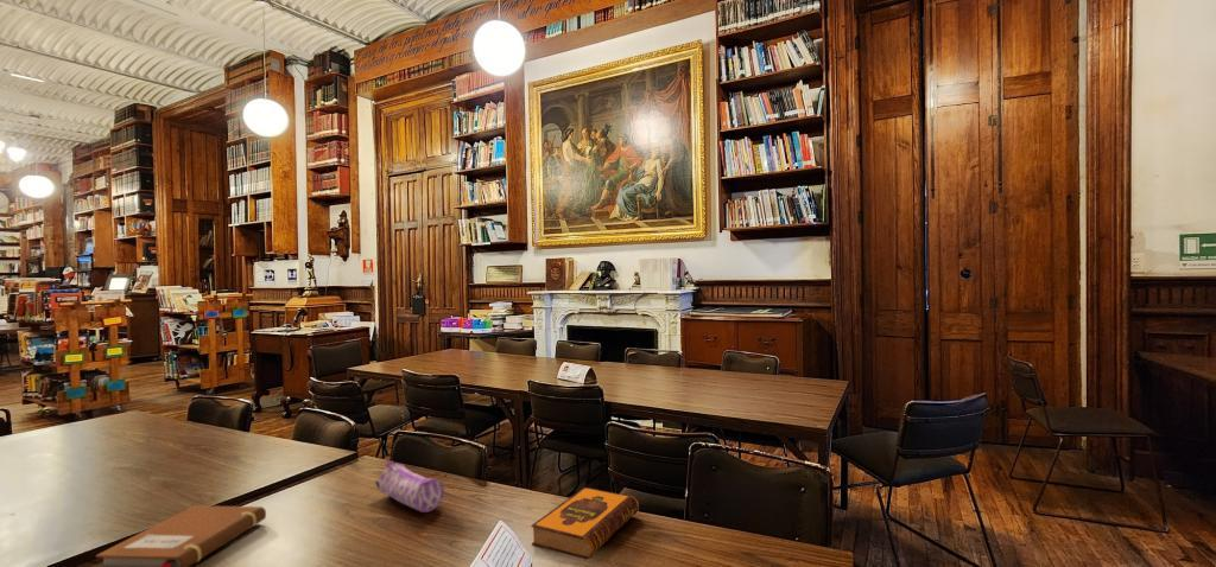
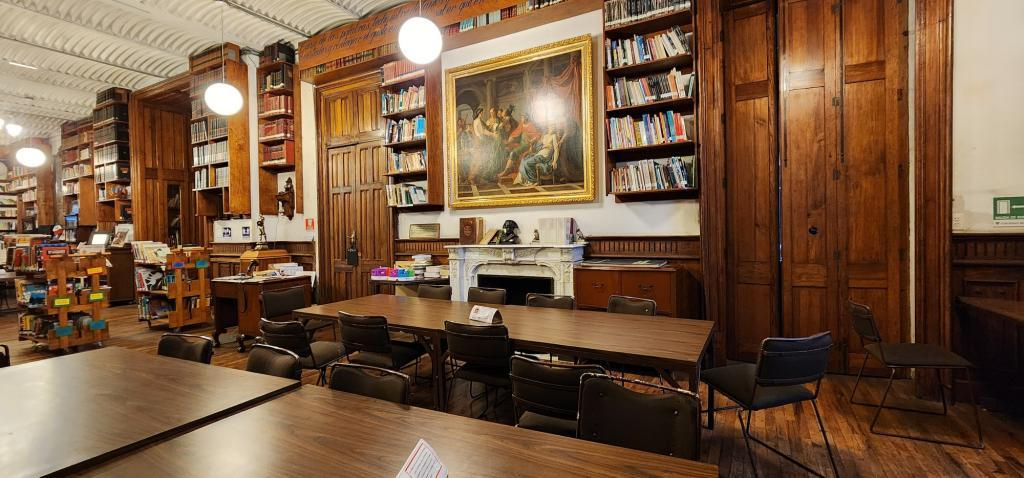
- notebook [95,504,267,567]
- pencil case [374,460,445,514]
- hardback book [530,486,640,561]
